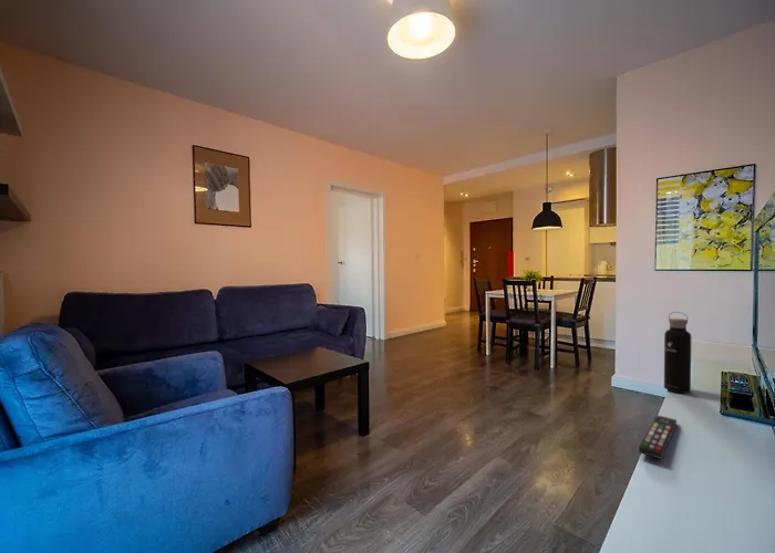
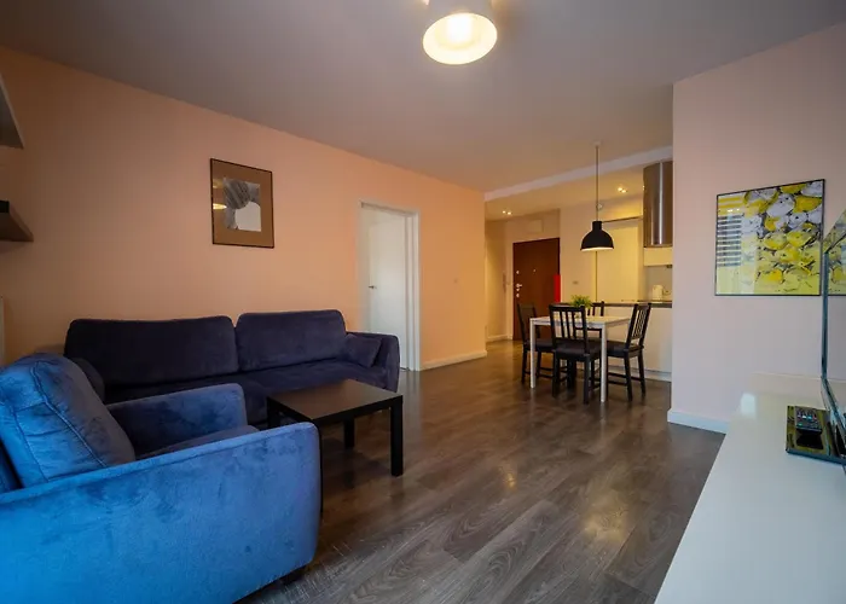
- remote control [638,414,678,460]
- water bottle [663,311,692,394]
